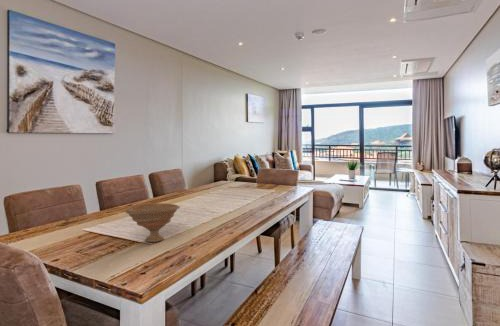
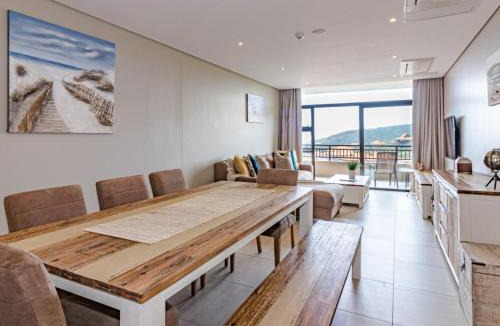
- bowl [124,203,181,243]
